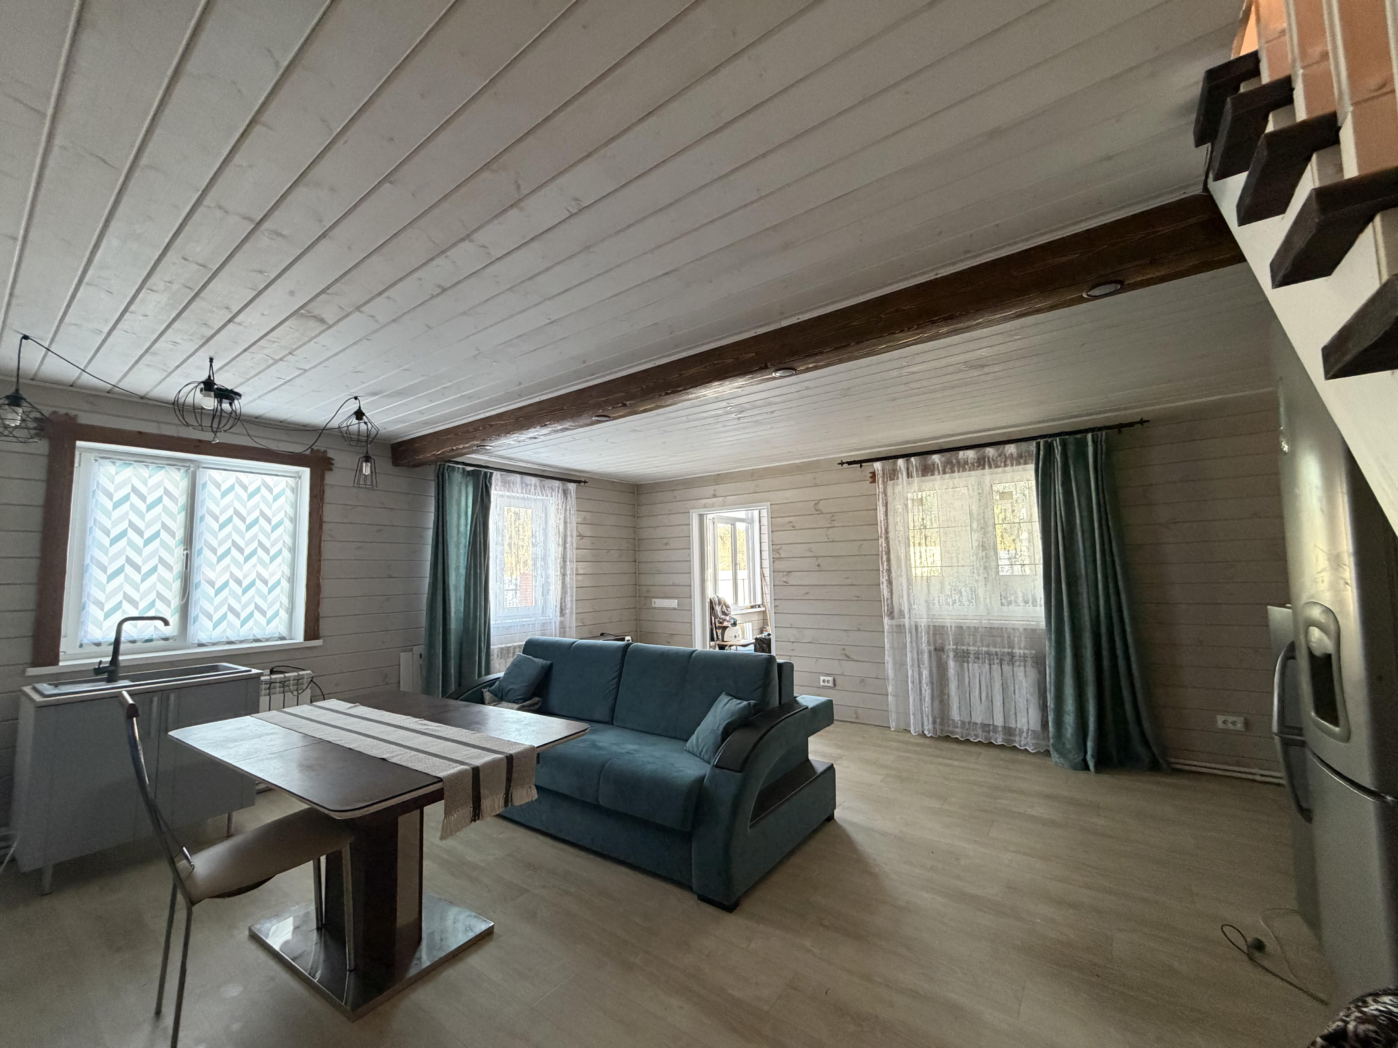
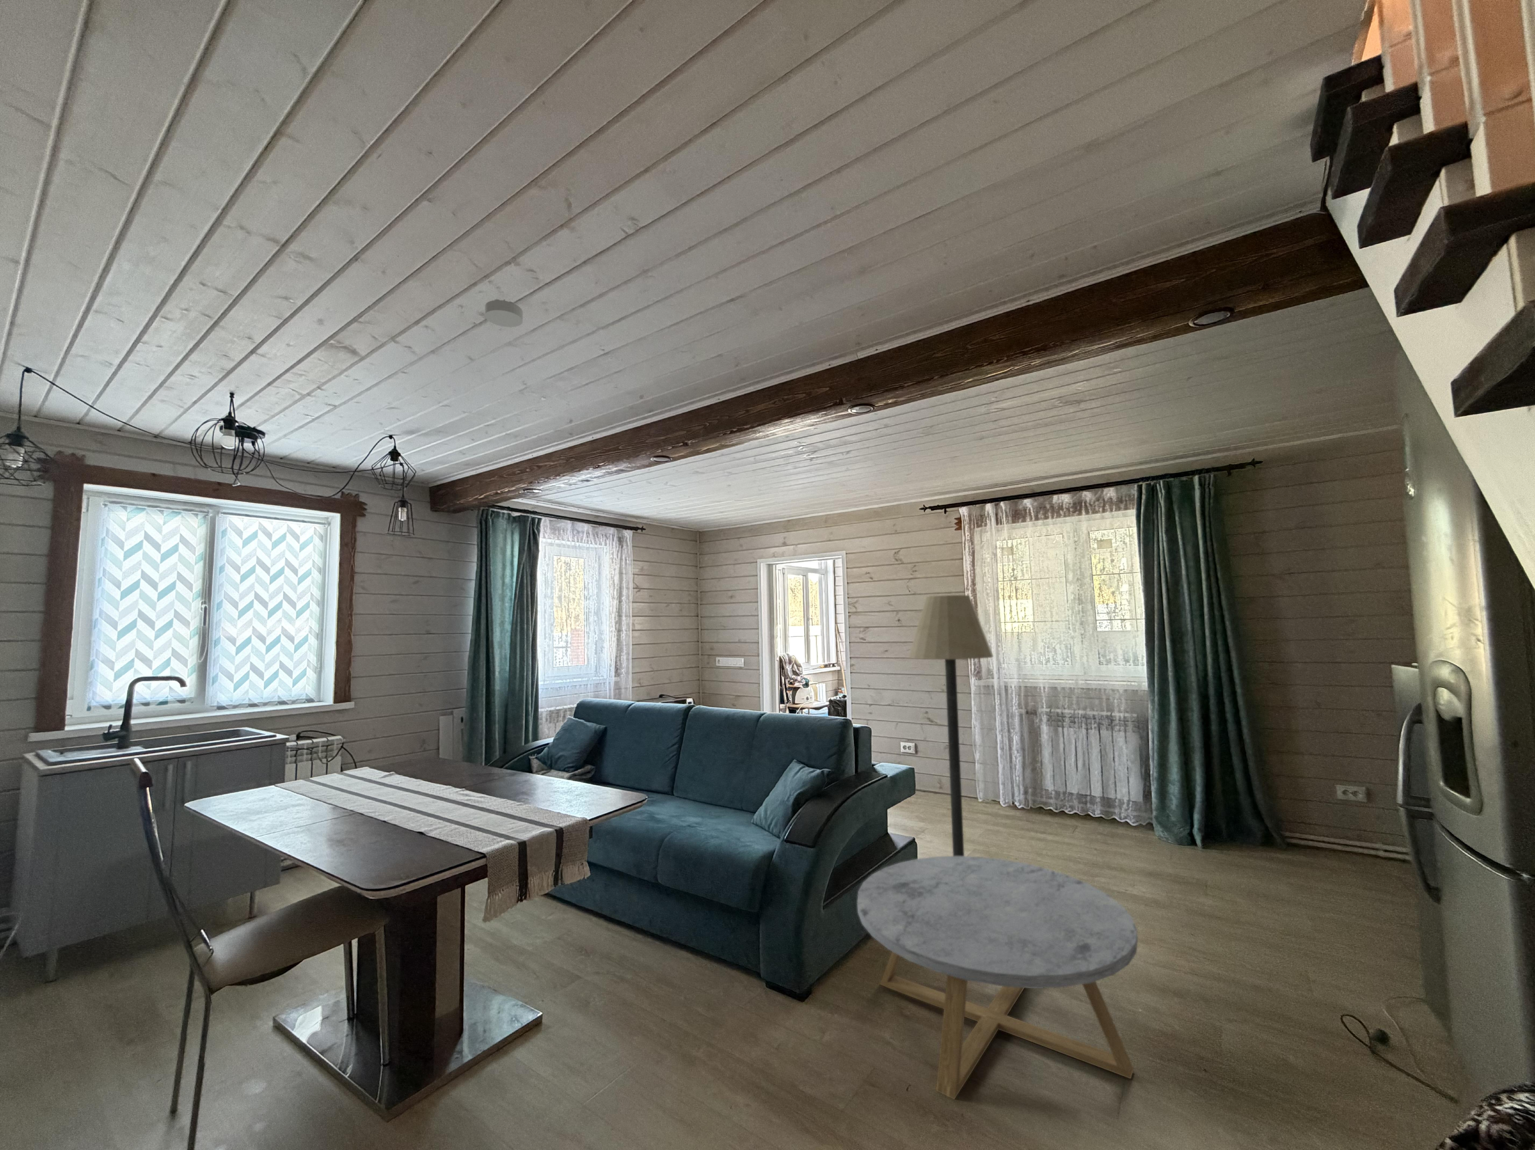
+ coffee table [857,855,1139,1099]
+ floor lamp [908,594,995,856]
+ smoke detector [485,298,523,327]
